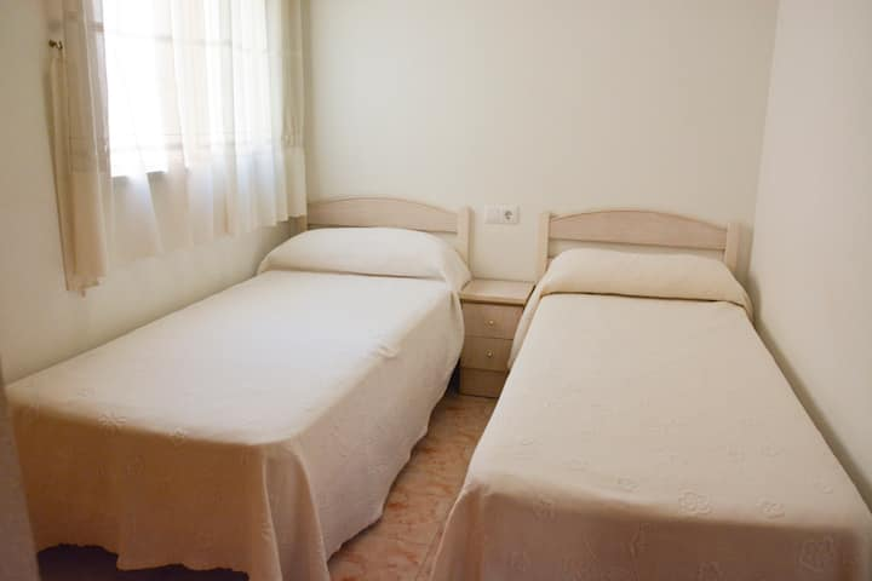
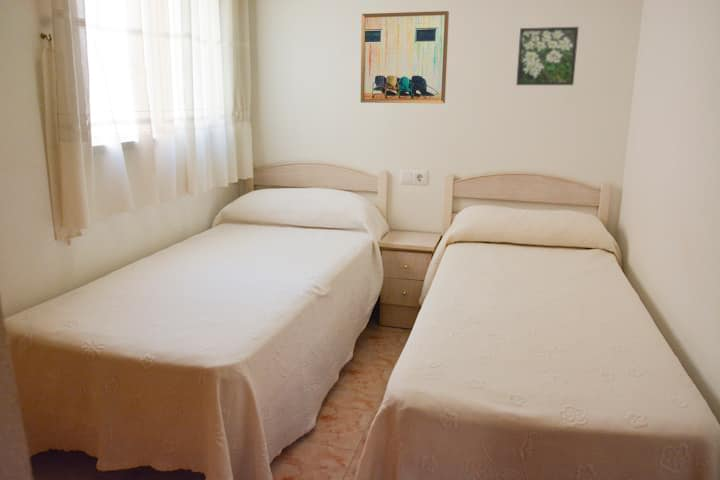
+ wall art [360,10,450,104]
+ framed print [515,26,580,86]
